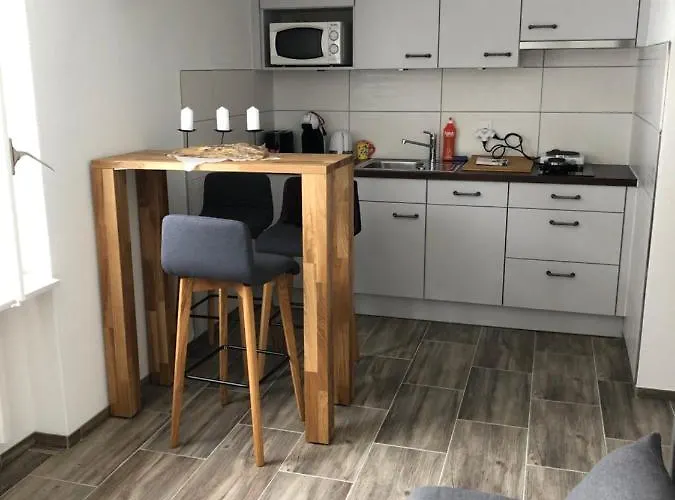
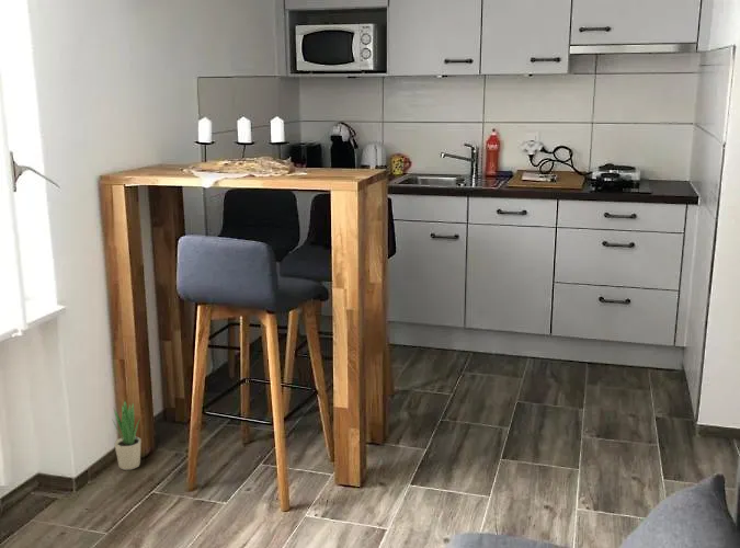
+ potted plant [112,399,143,471]
